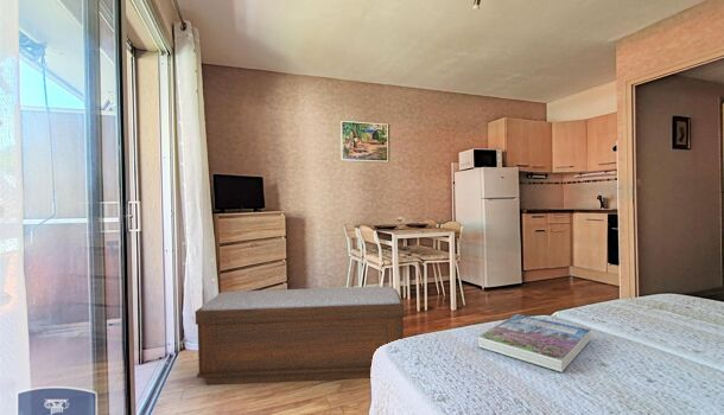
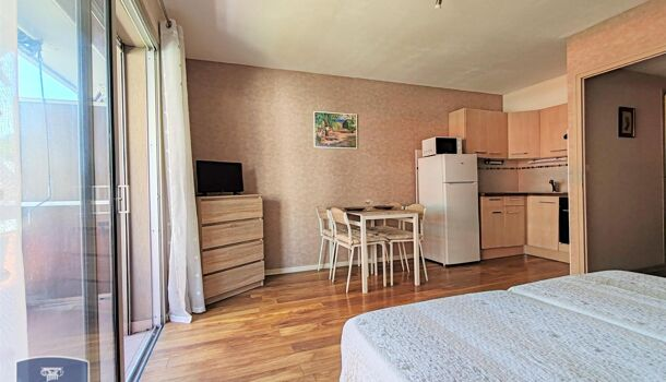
- bench [193,286,406,385]
- book [476,313,591,374]
